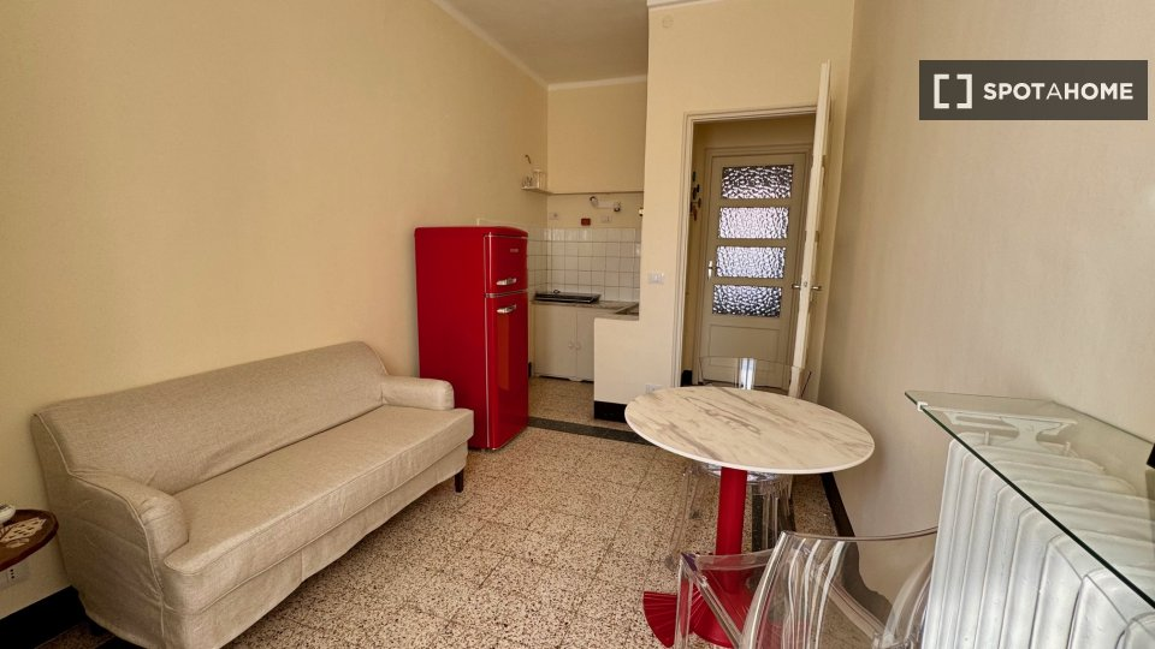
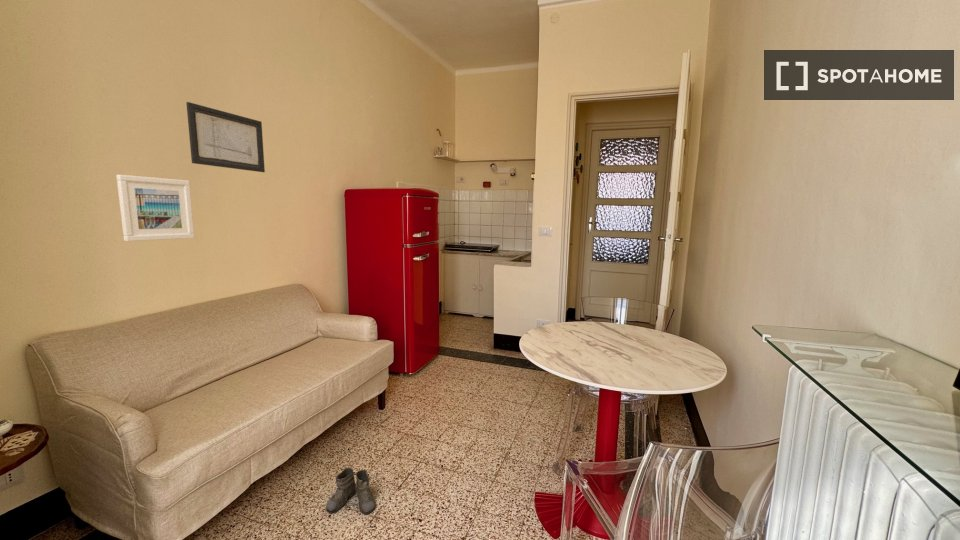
+ boots [325,467,379,516]
+ wall art [185,101,266,173]
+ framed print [116,174,195,242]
